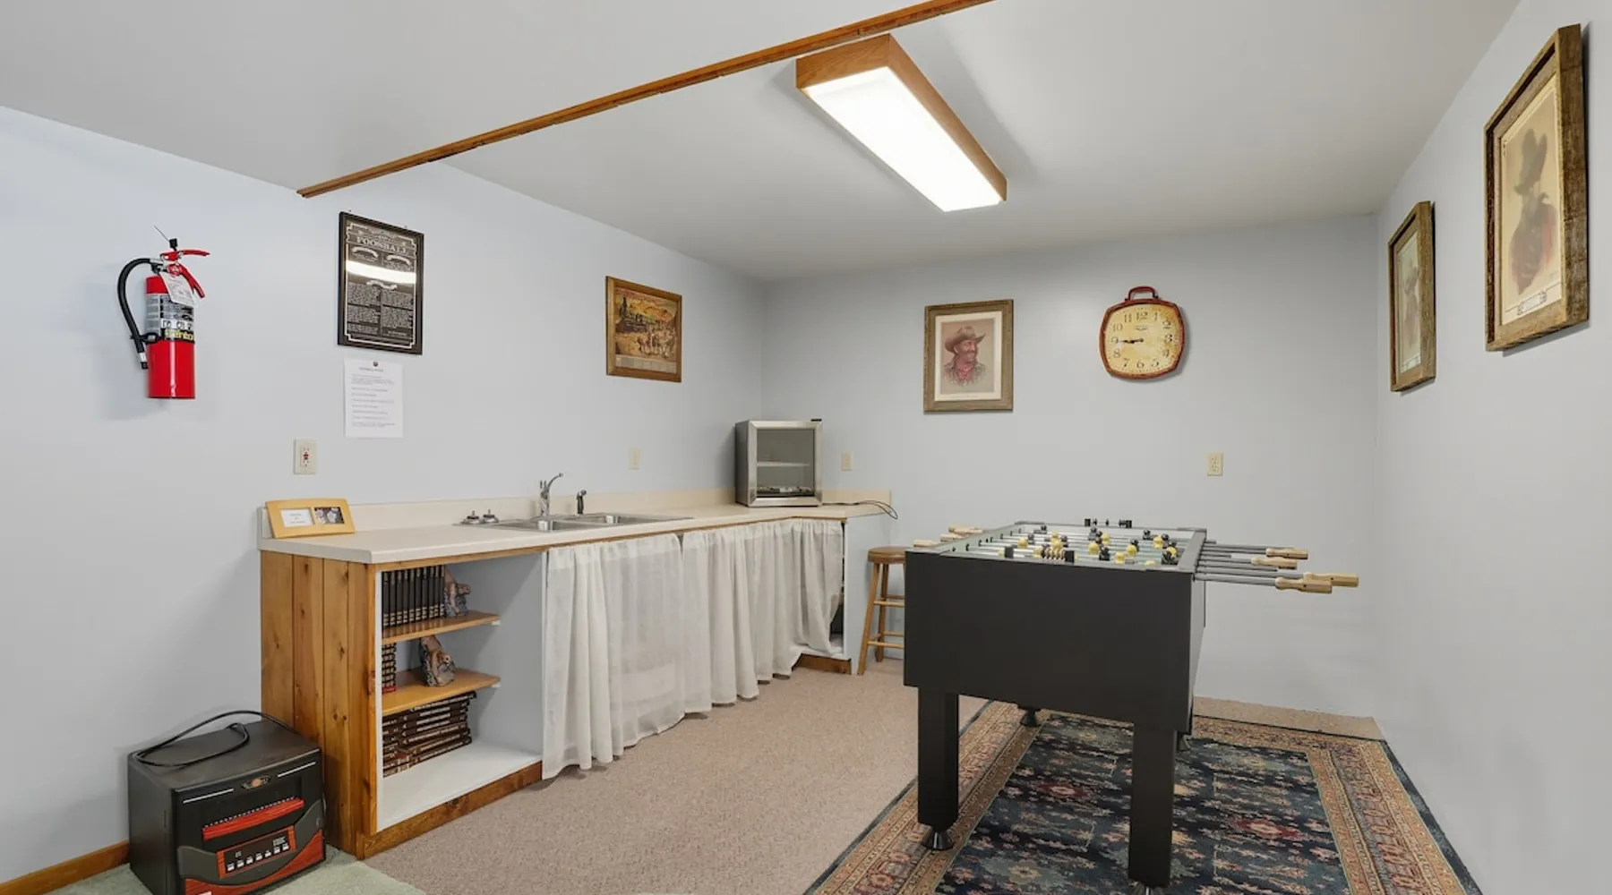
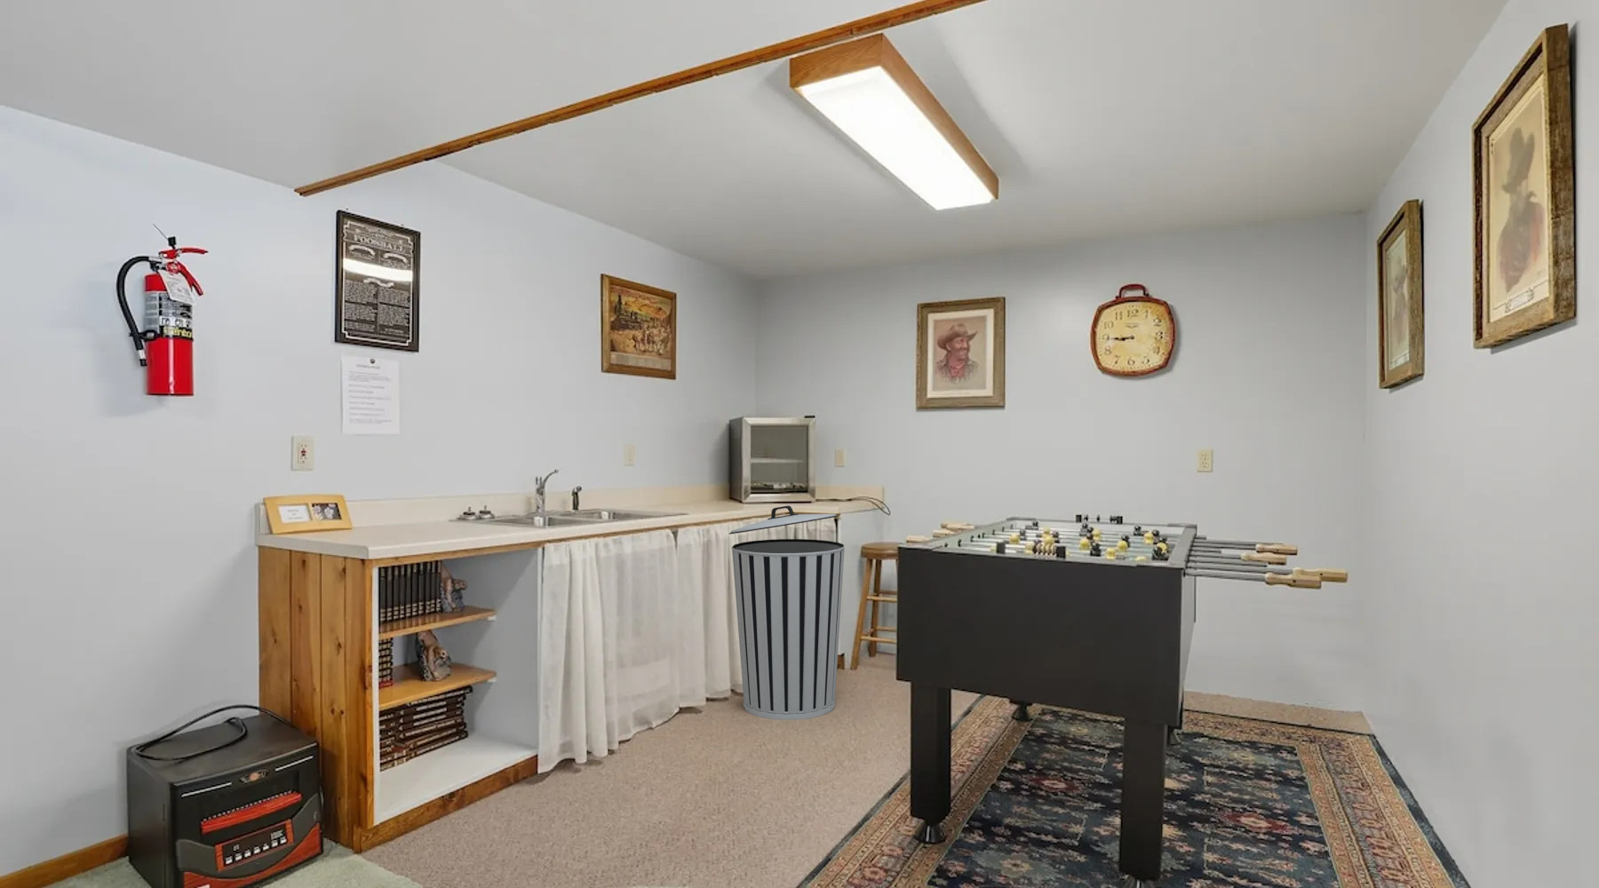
+ trash can [728,505,845,721]
